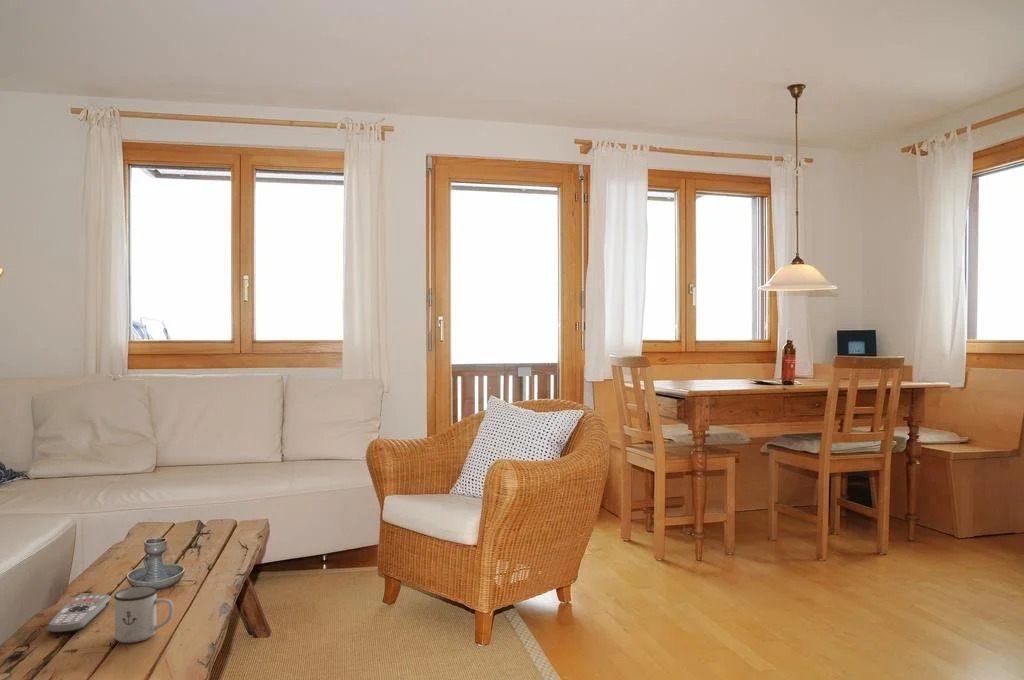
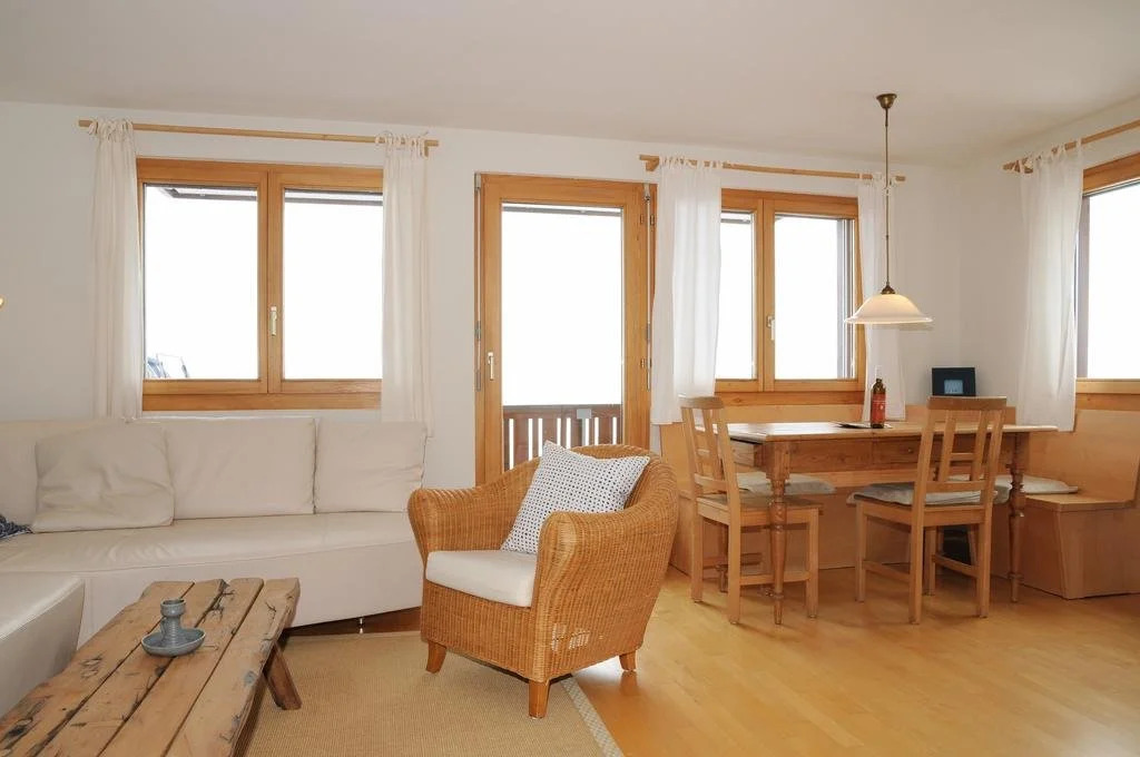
- mug [113,585,175,644]
- remote control [46,594,112,635]
